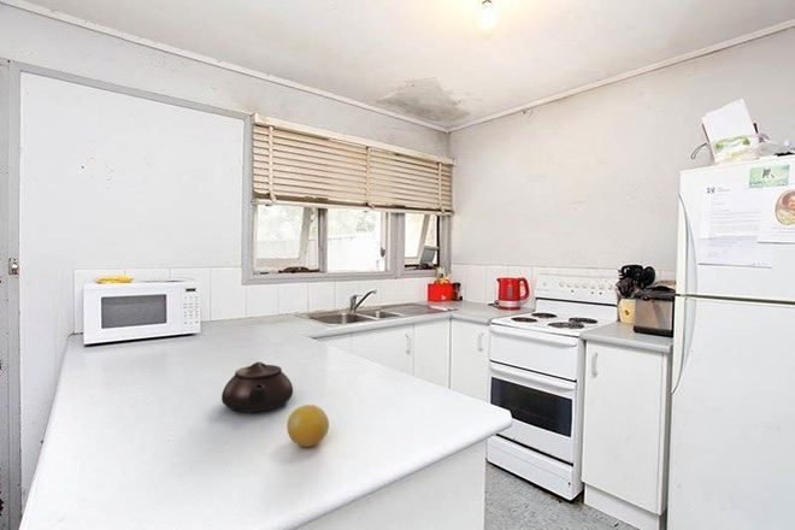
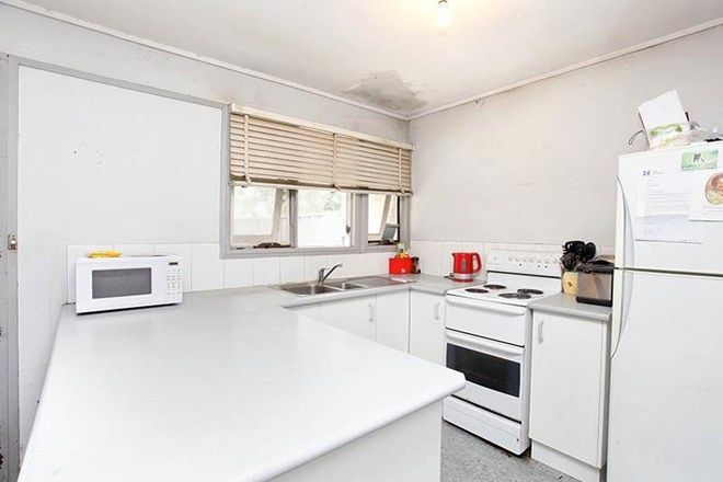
- teapot [220,360,294,413]
- fruit [285,404,330,448]
